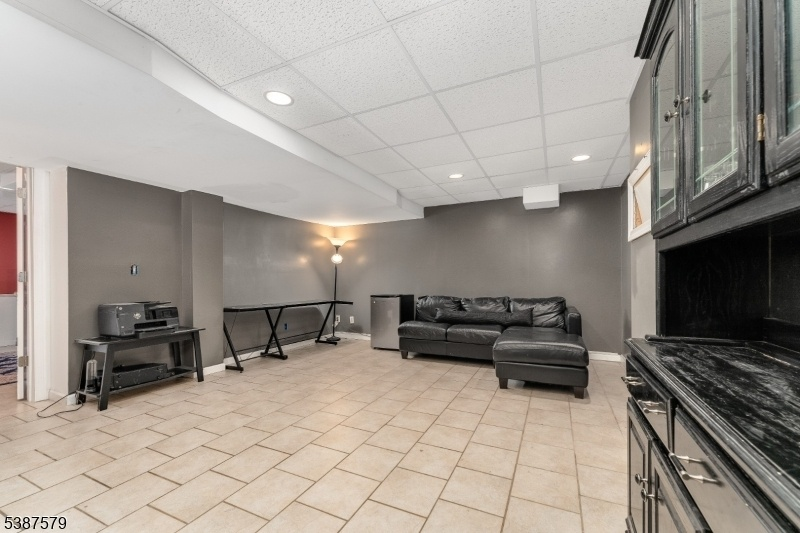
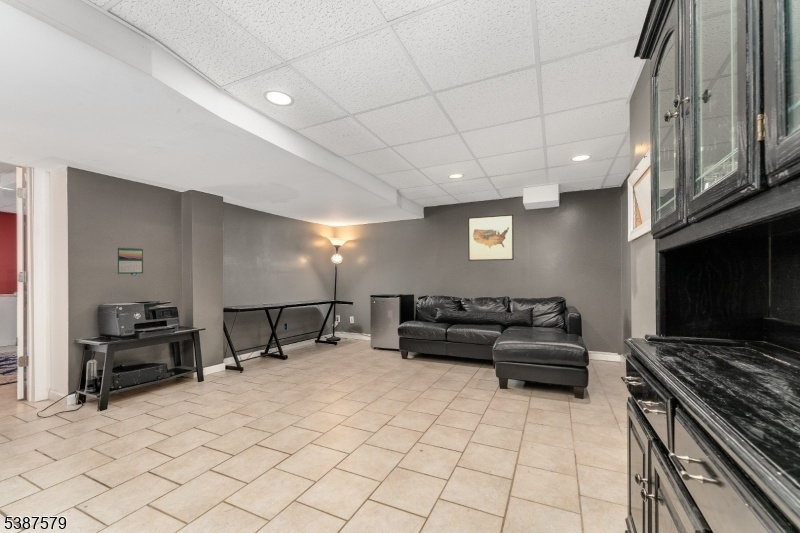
+ calendar [116,246,144,275]
+ wall art [467,214,515,262]
